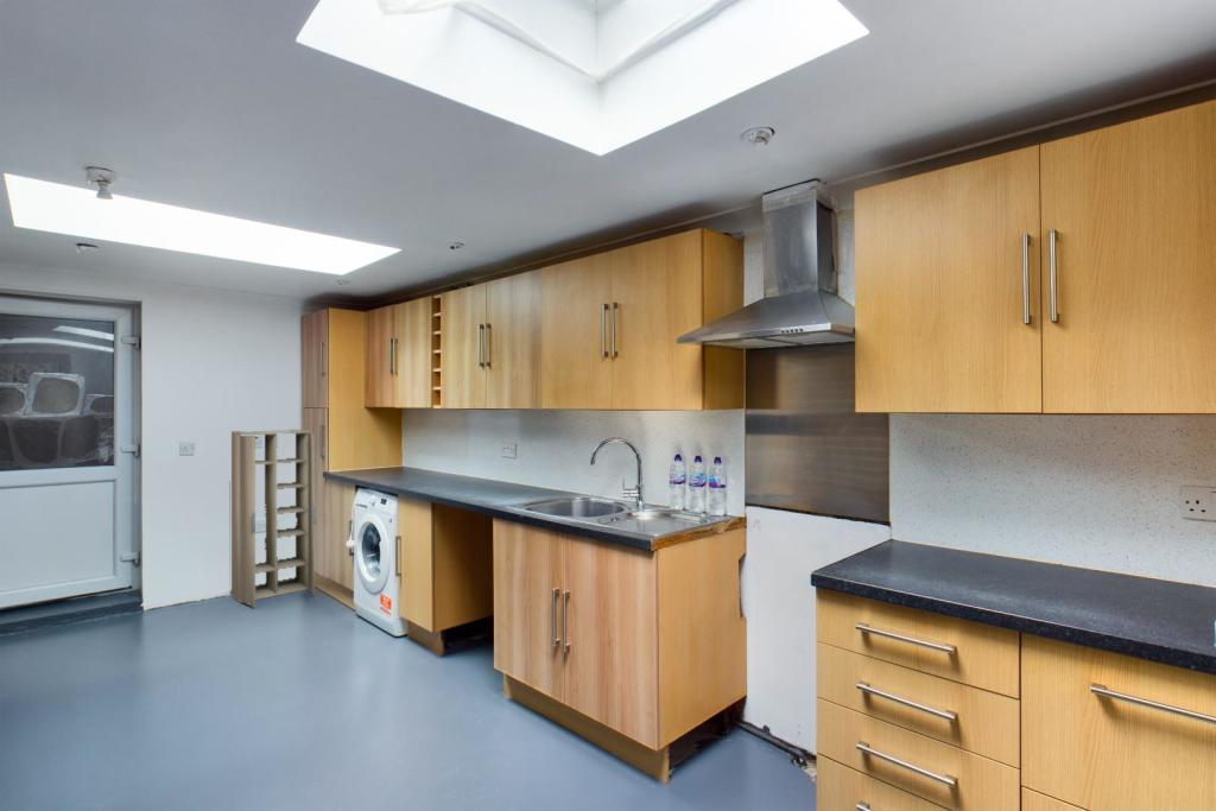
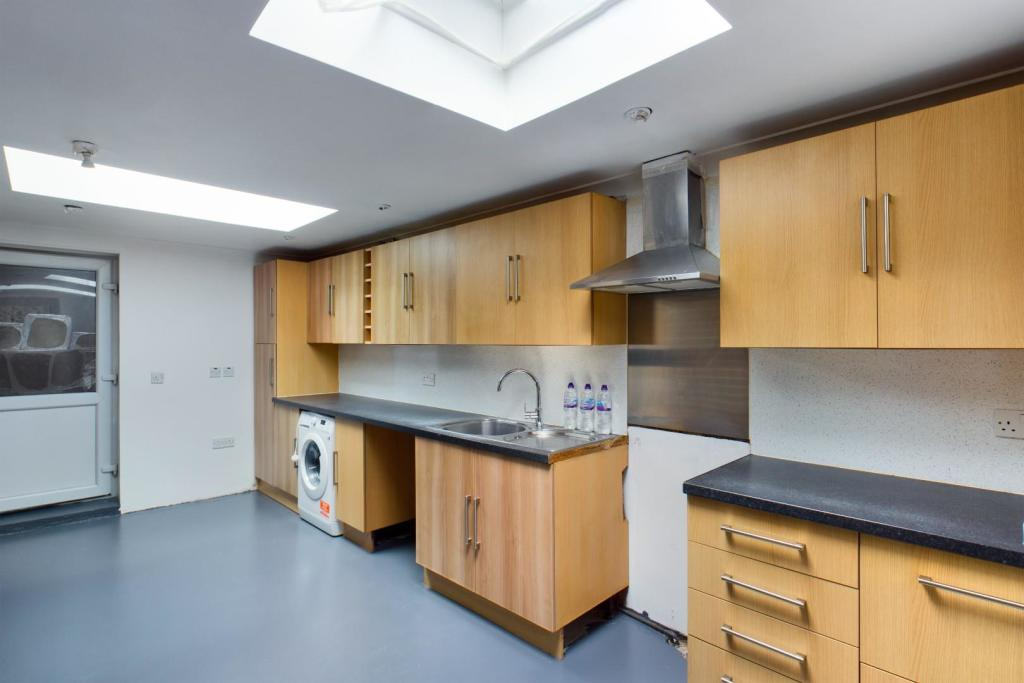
- cabinet [229,429,317,608]
